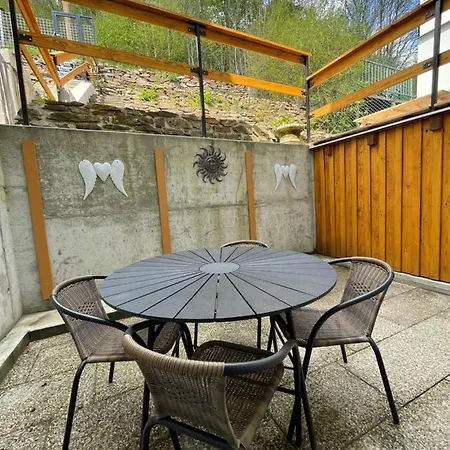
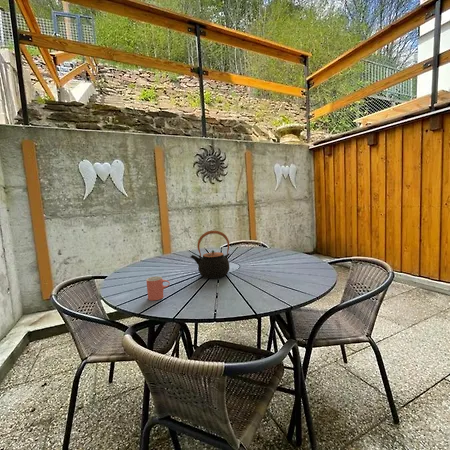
+ cup [145,275,171,301]
+ teapot [189,230,231,279]
